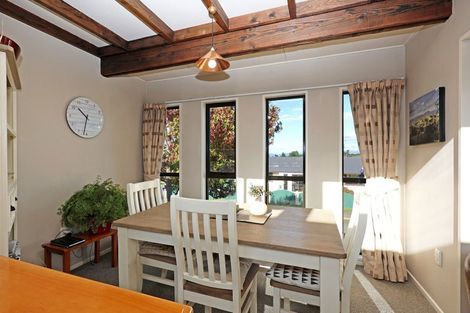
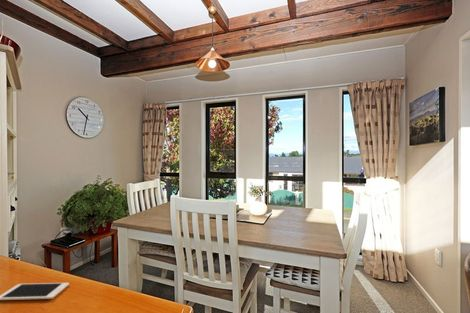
+ cell phone [0,282,70,301]
